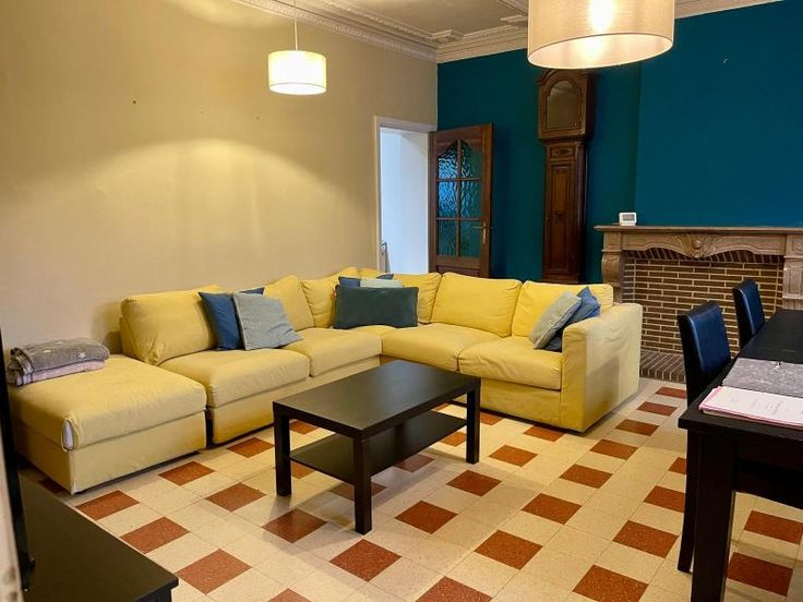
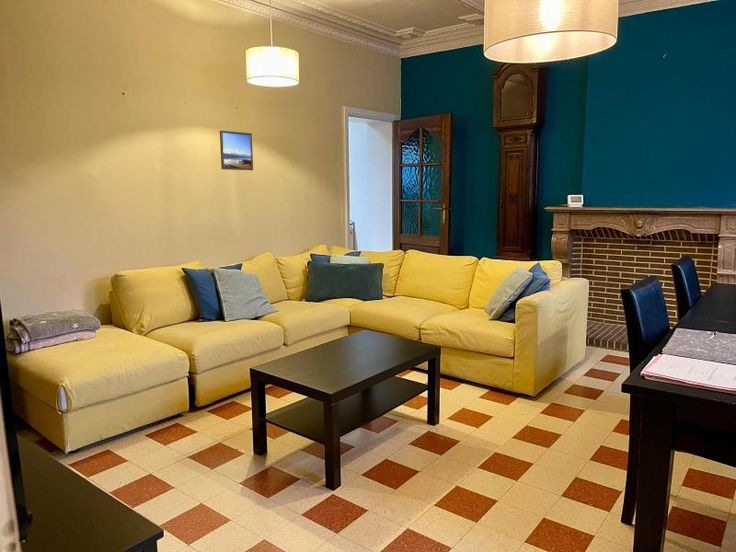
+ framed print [219,130,254,171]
